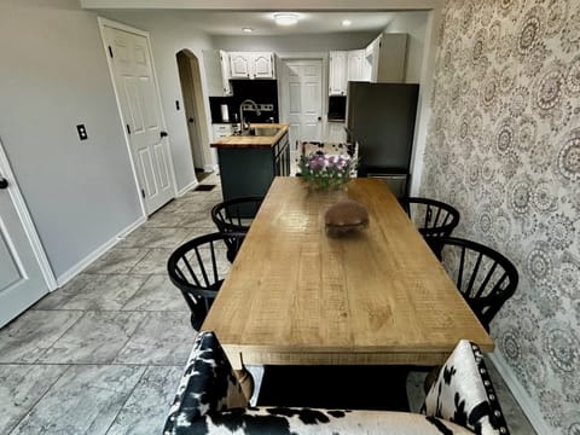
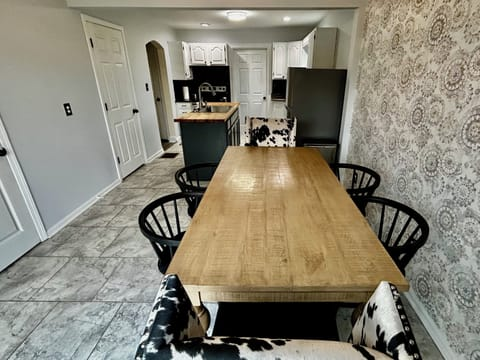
- decorative bowl [323,199,371,239]
- flower arrangement [295,150,362,197]
